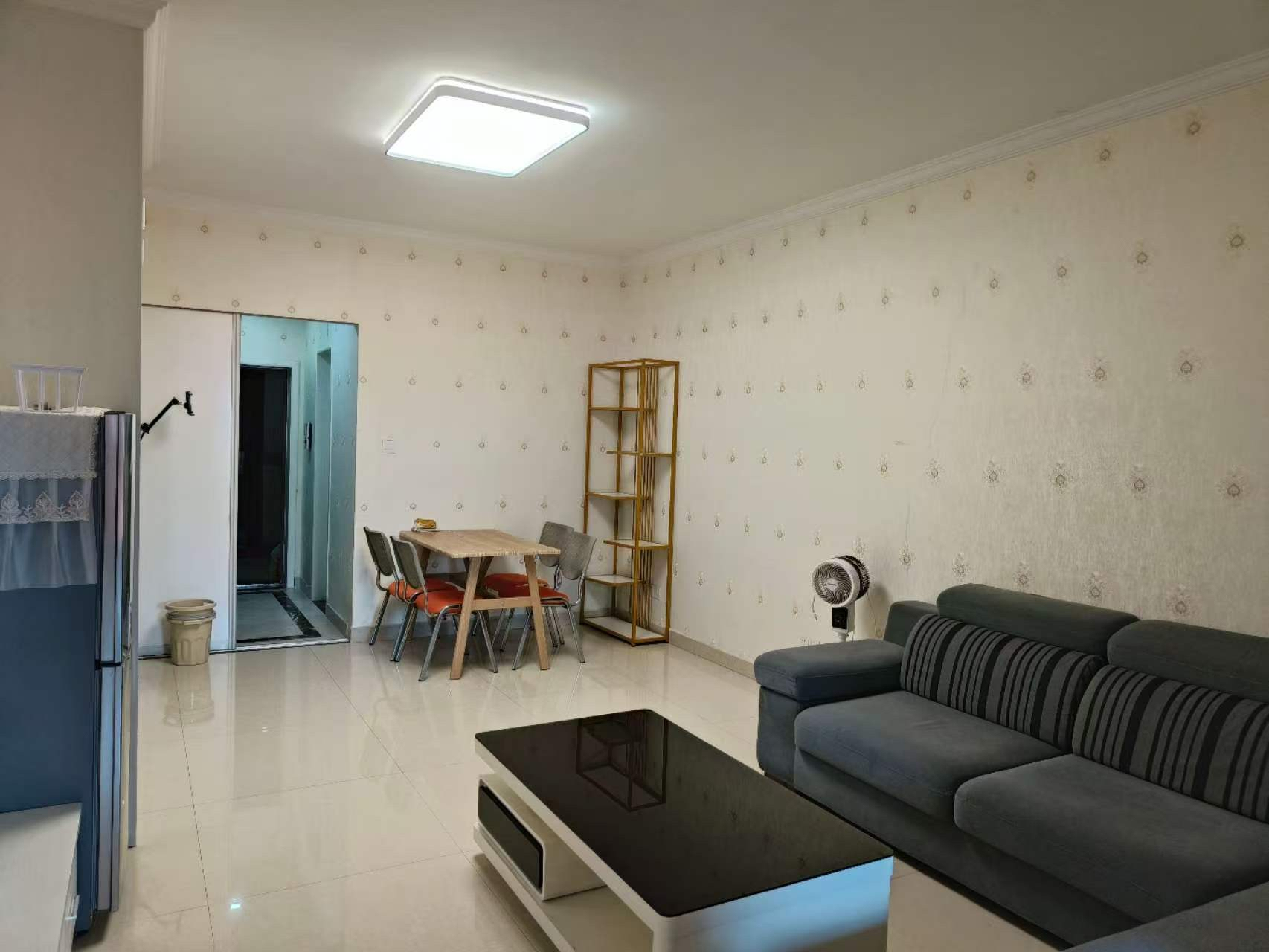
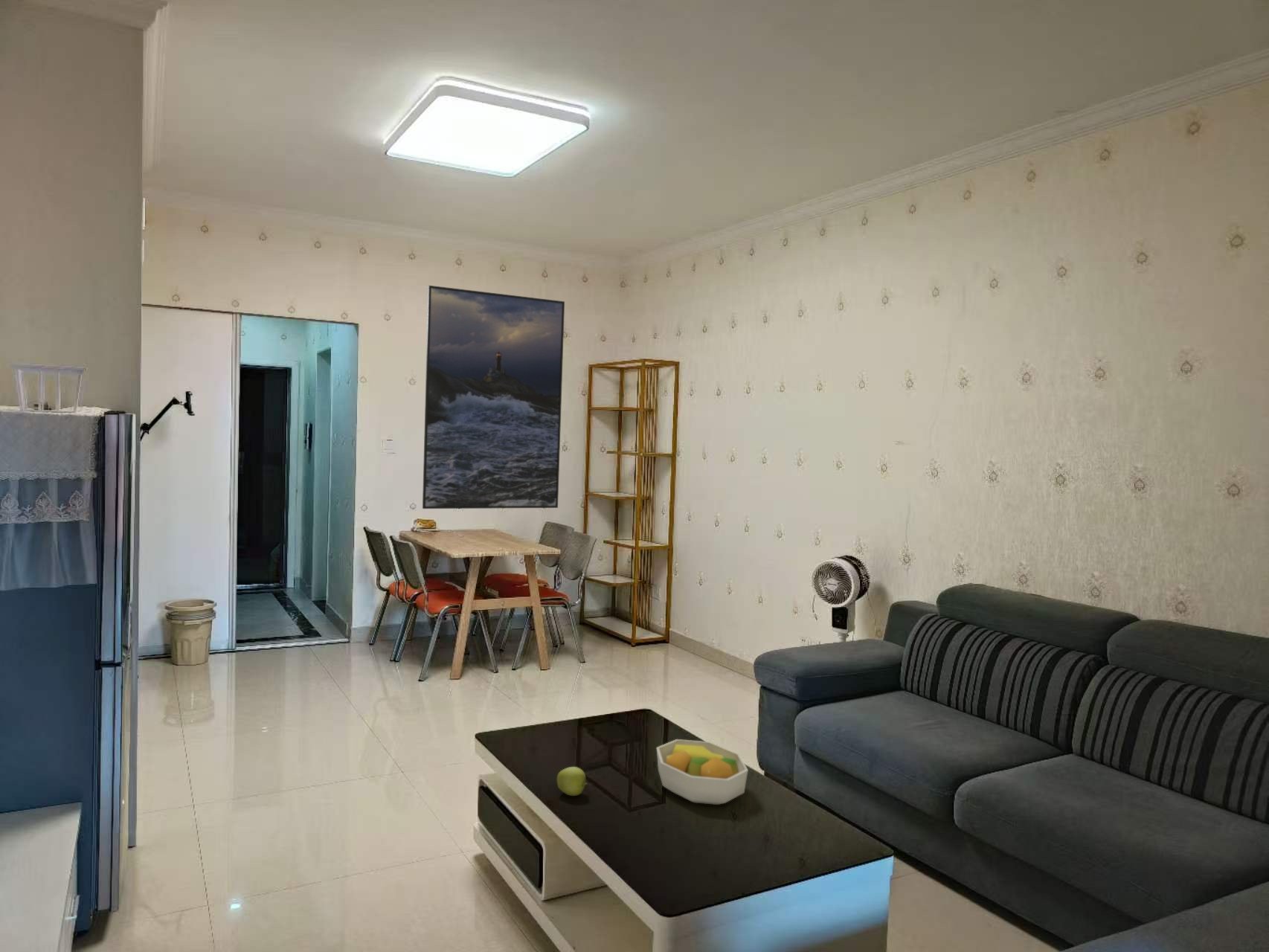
+ apple [556,766,588,797]
+ fruit bowl [656,739,749,805]
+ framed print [422,285,565,509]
